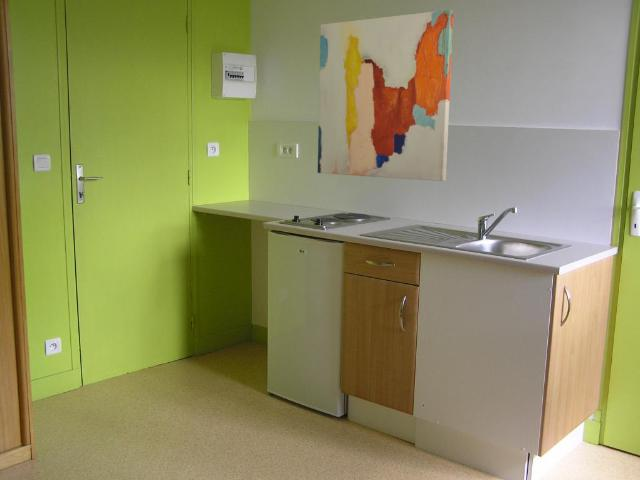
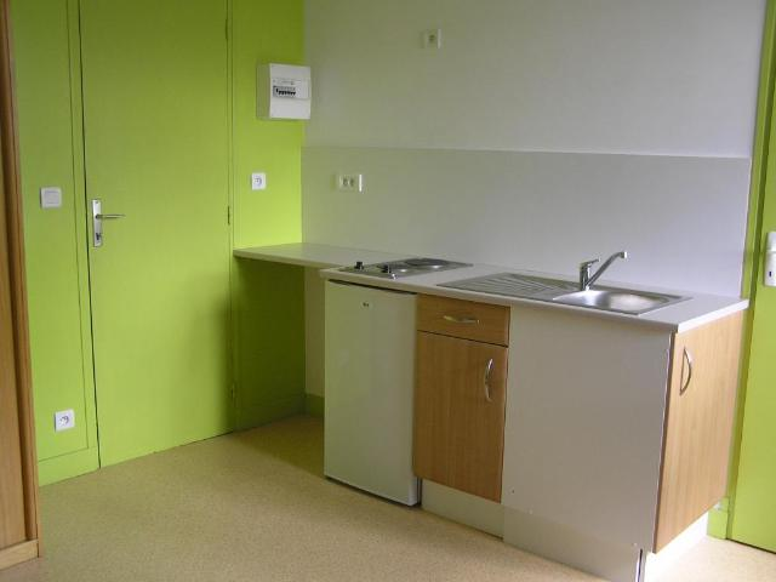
- wall art [317,9,455,182]
